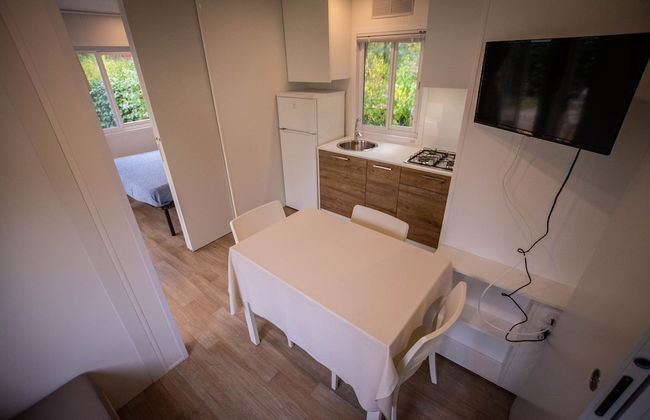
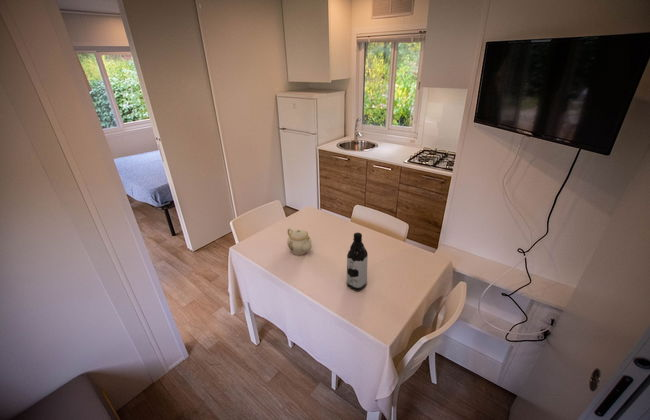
+ teapot [286,227,313,256]
+ water bottle [346,232,369,292]
